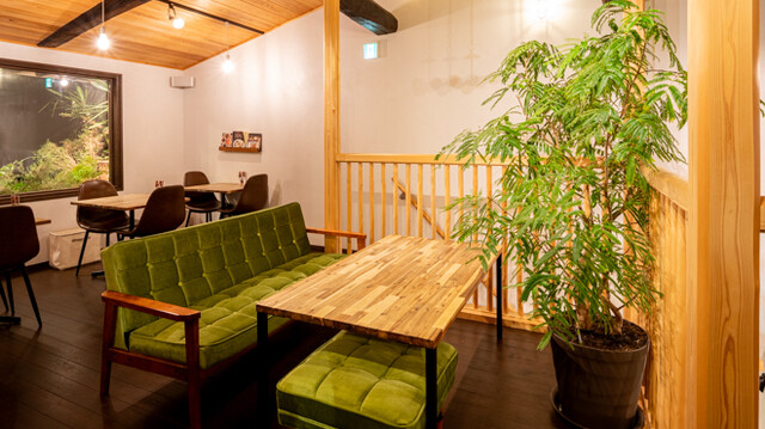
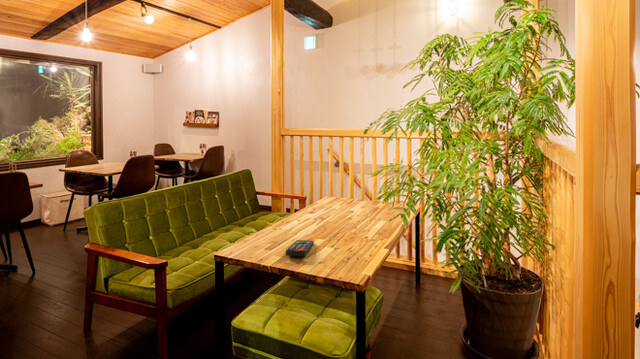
+ remote control [285,239,315,257]
